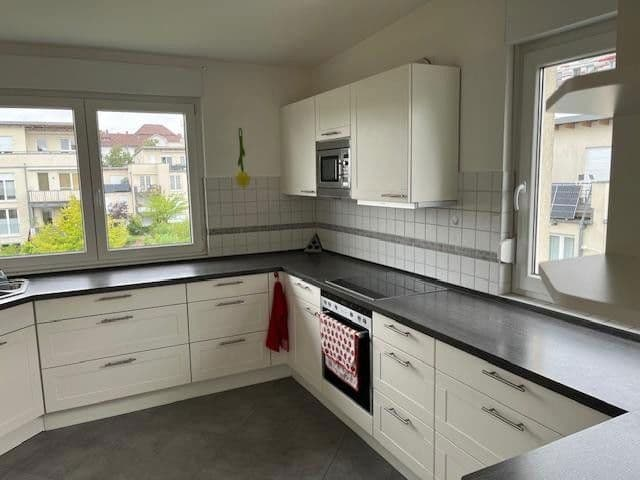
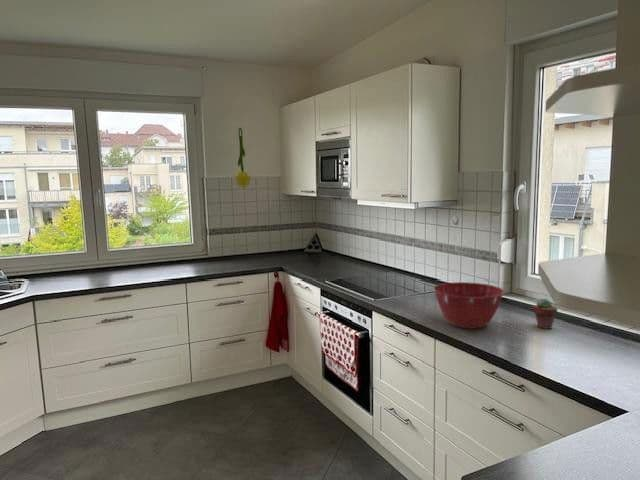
+ mixing bowl [433,281,505,330]
+ potted succulent [532,298,558,330]
